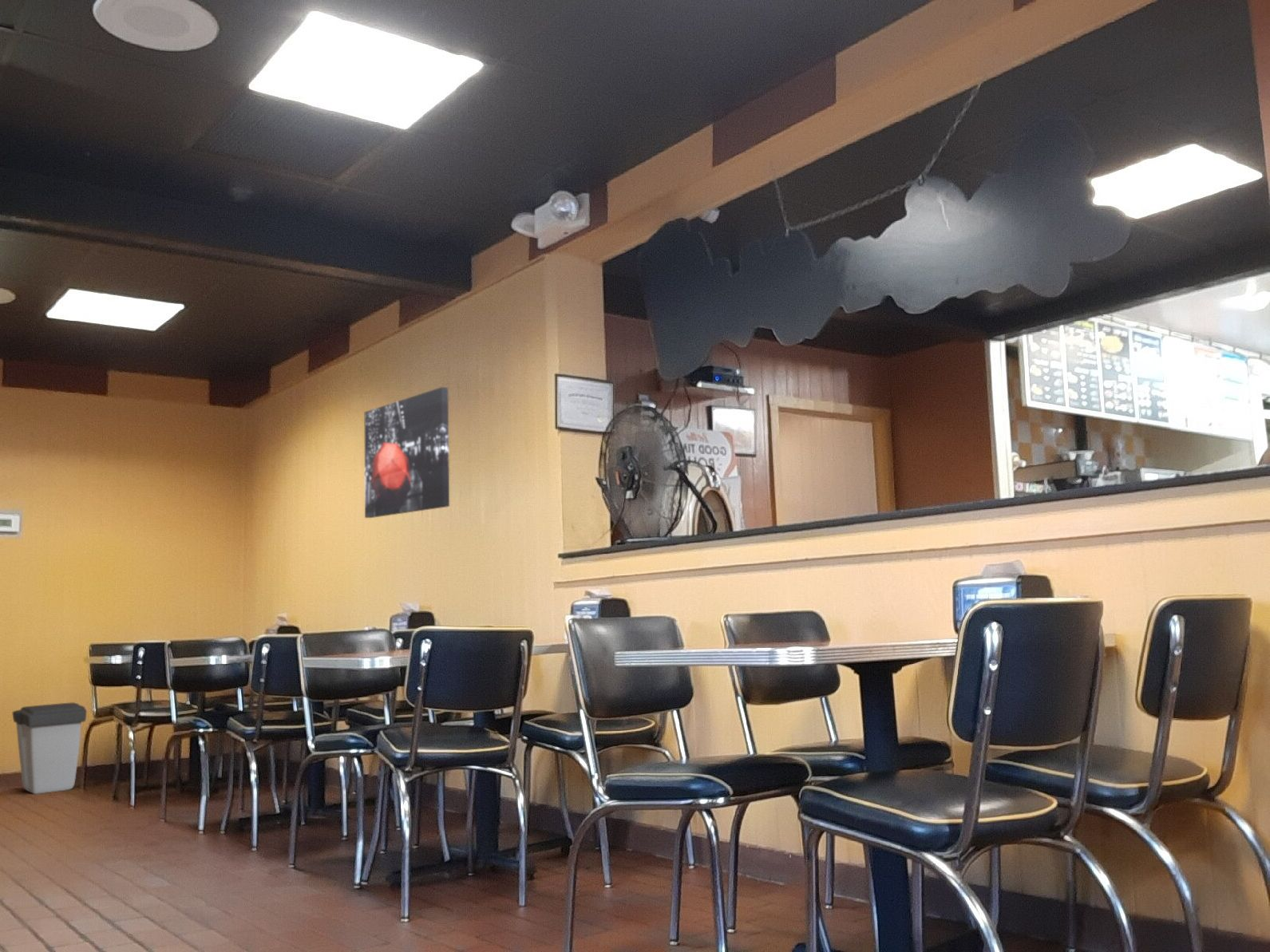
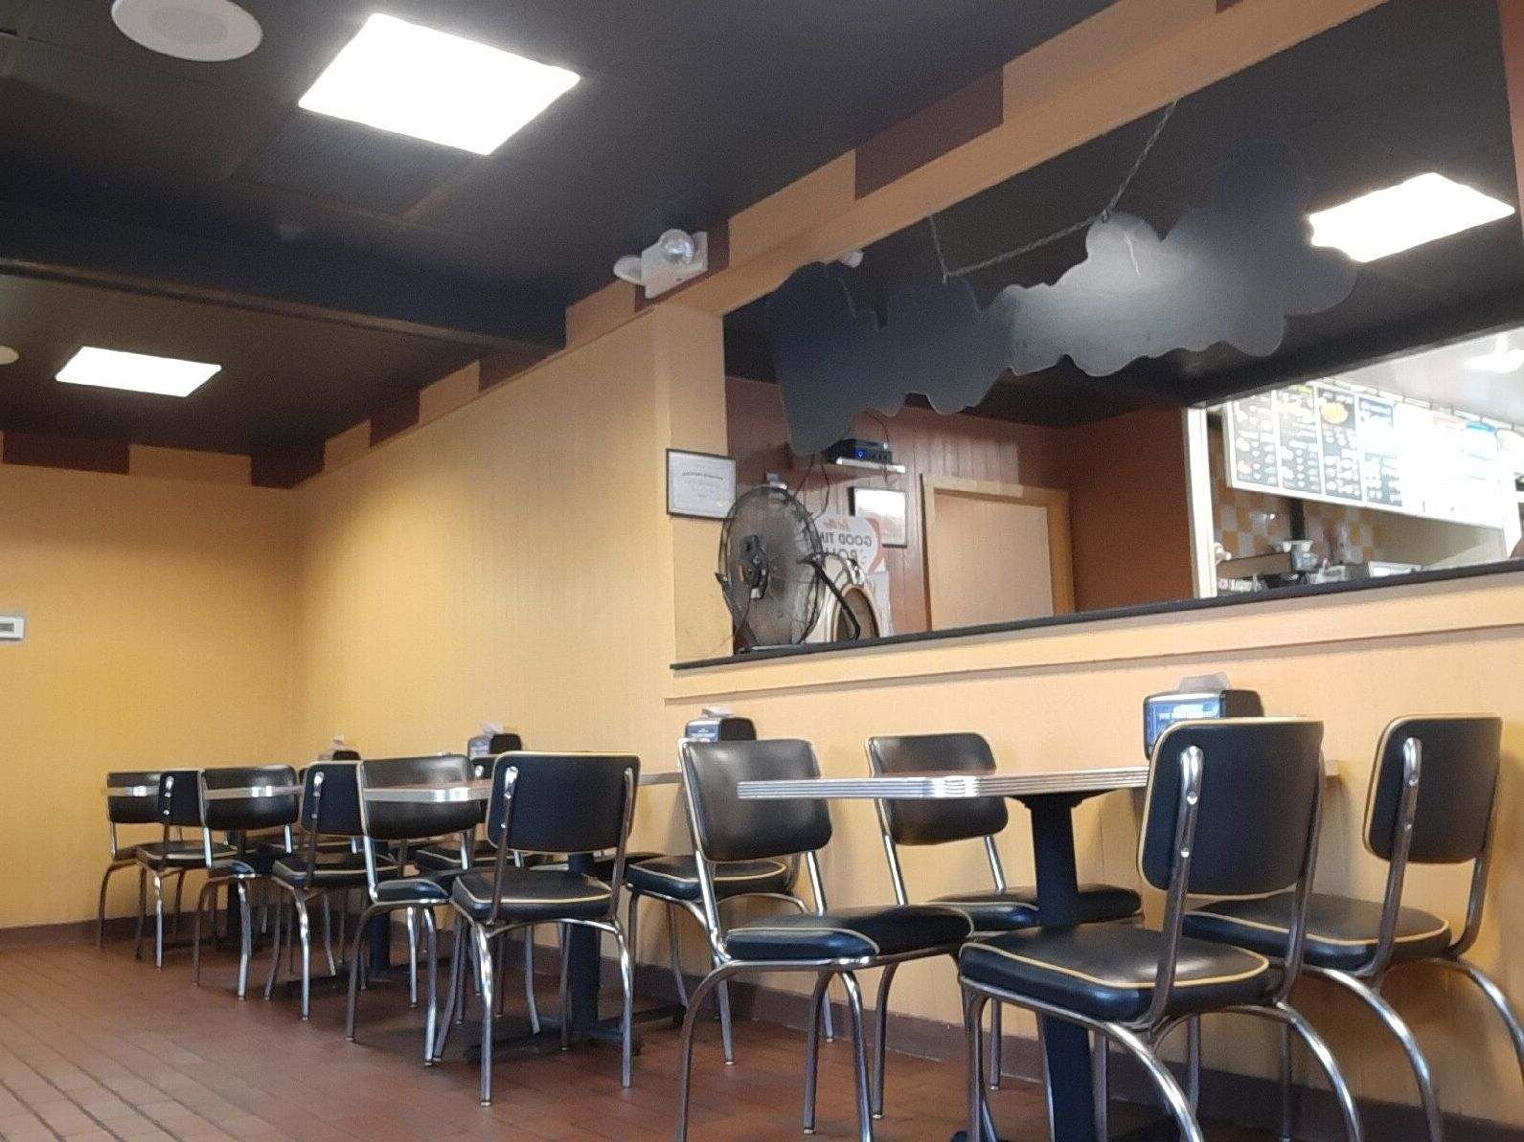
- trash can [12,701,88,795]
- wall art [364,386,450,519]
